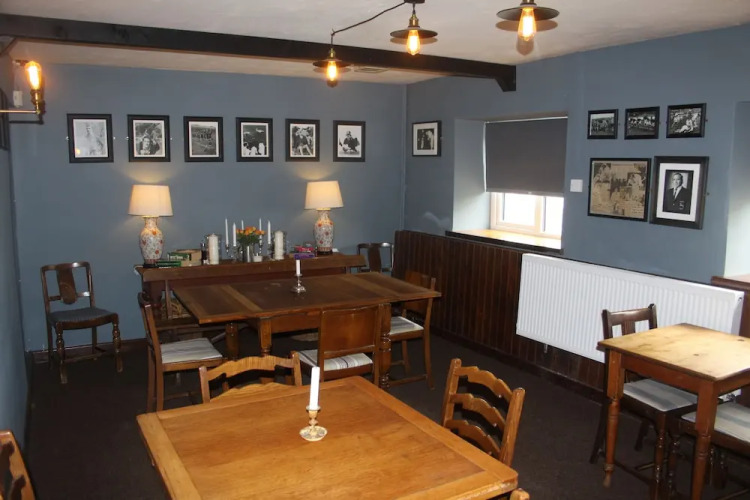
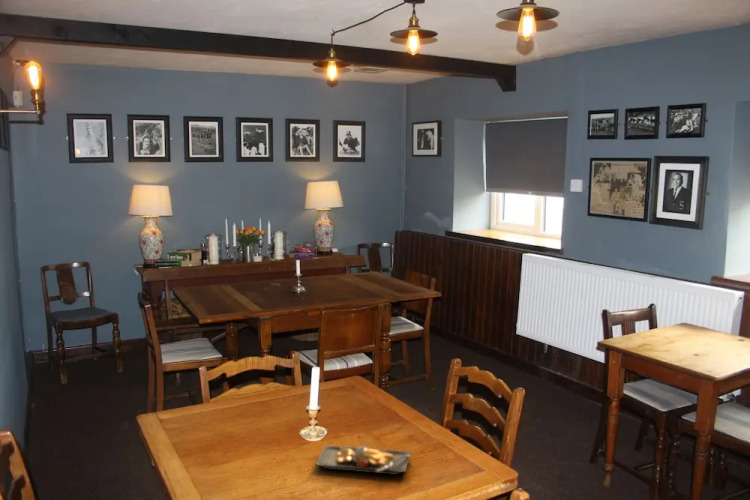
+ plate [315,444,413,476]
